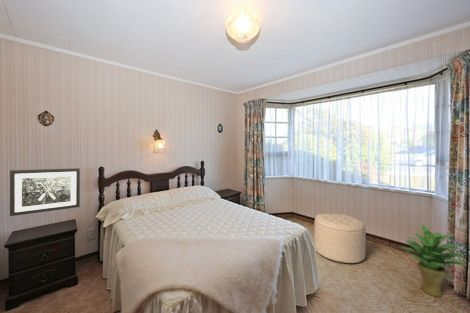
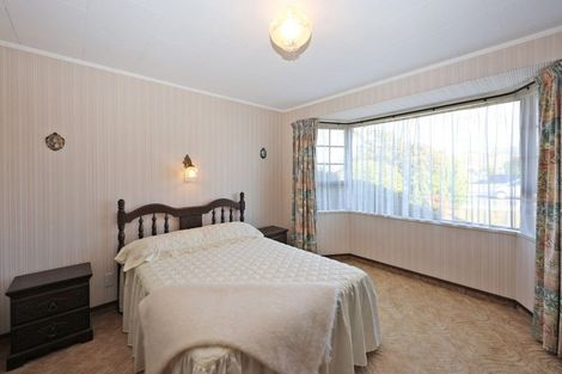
- potted plant [400,224,468,298]
- ottoman [313,213,367,264]
- wall art [9,167,81,217]
